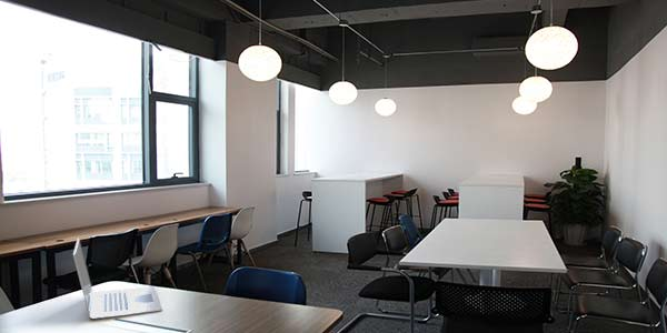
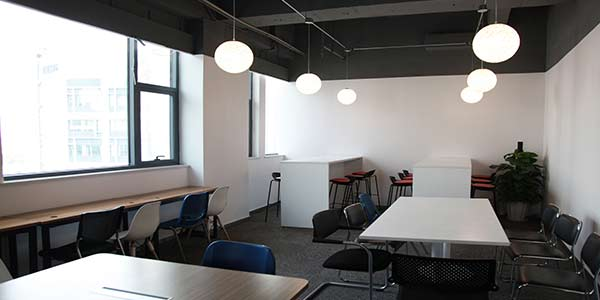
- laptop [72,238,163,321]
